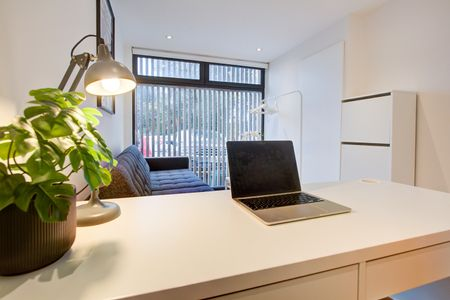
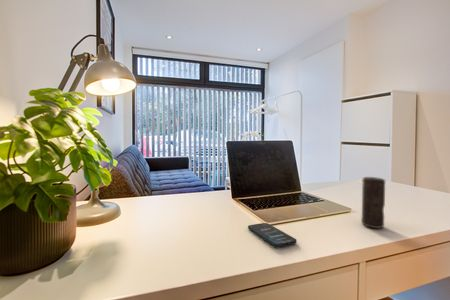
+ candle [361,176,386,229]
+ smartphone [247,222,297,248]
